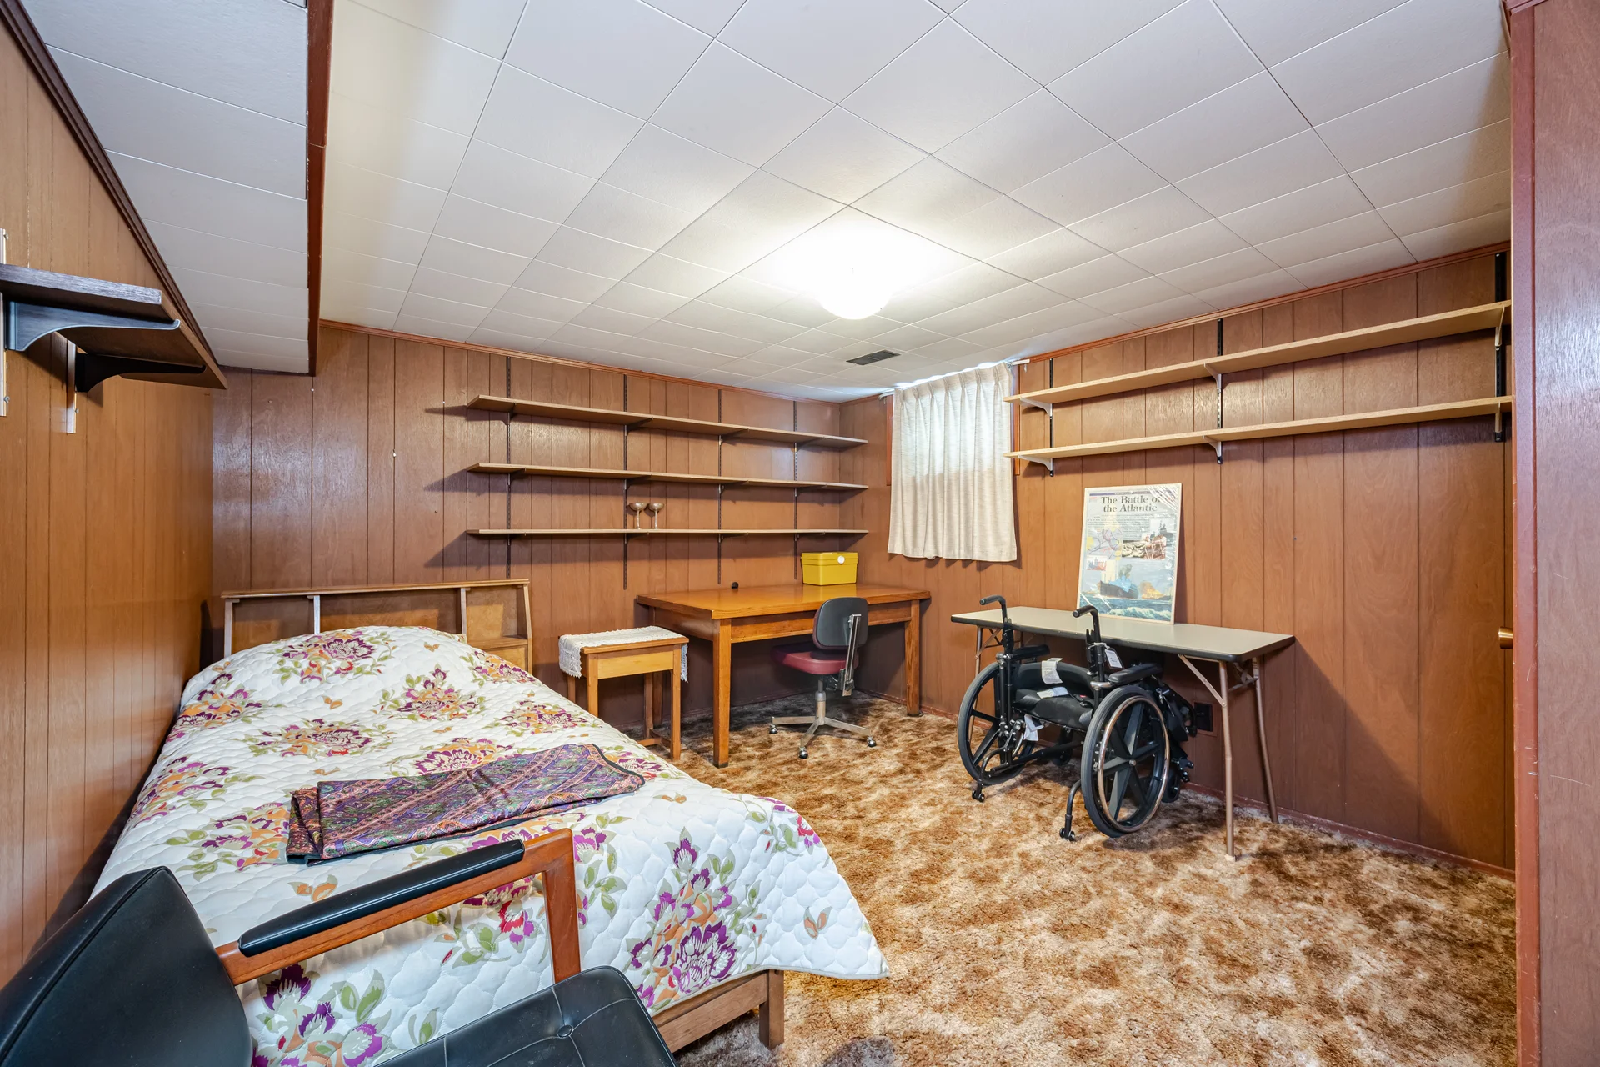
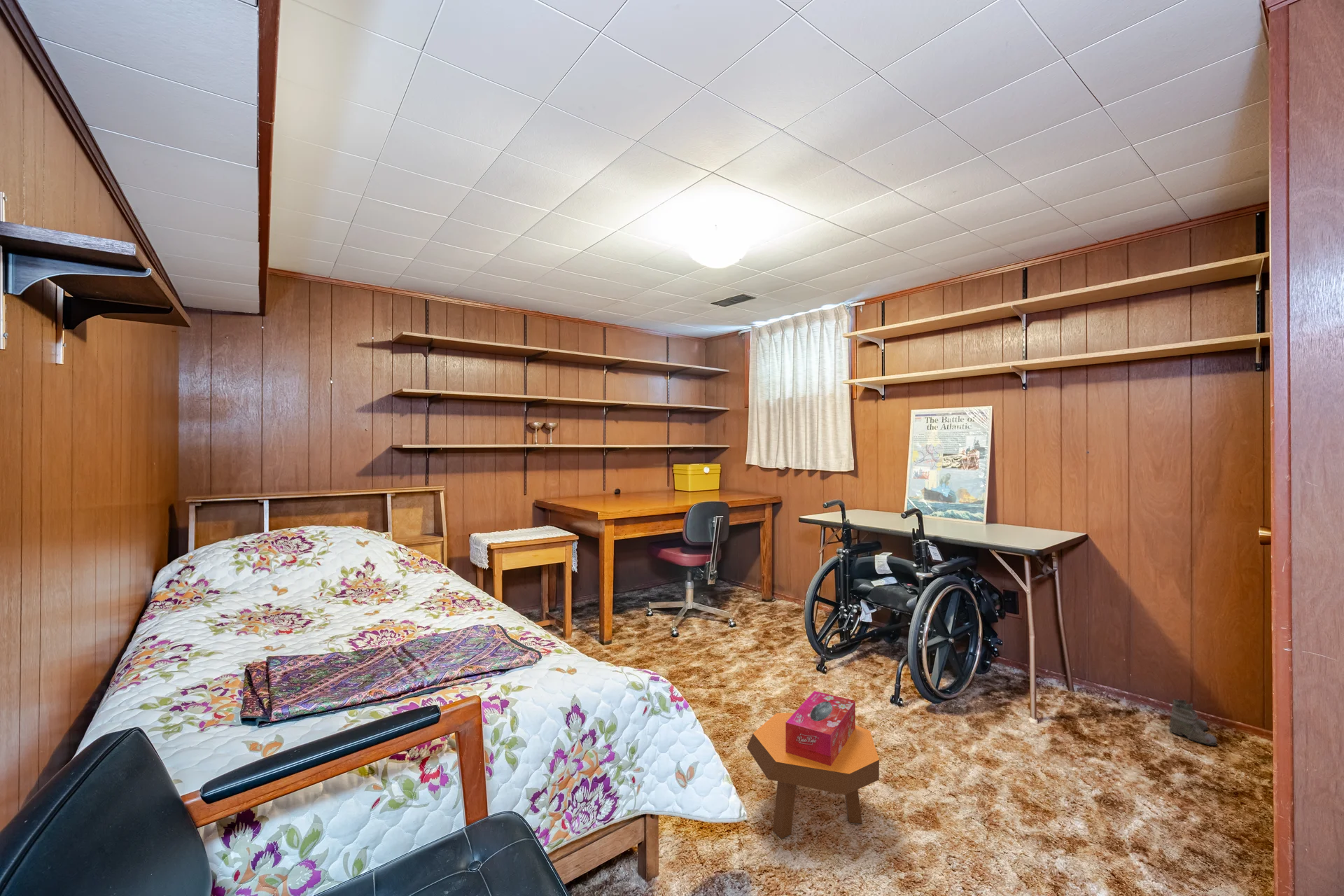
+ footstool [746,712,880,839]
+ tissue box [785,690,856,766]
+ boots [1168,699,1218,746]
